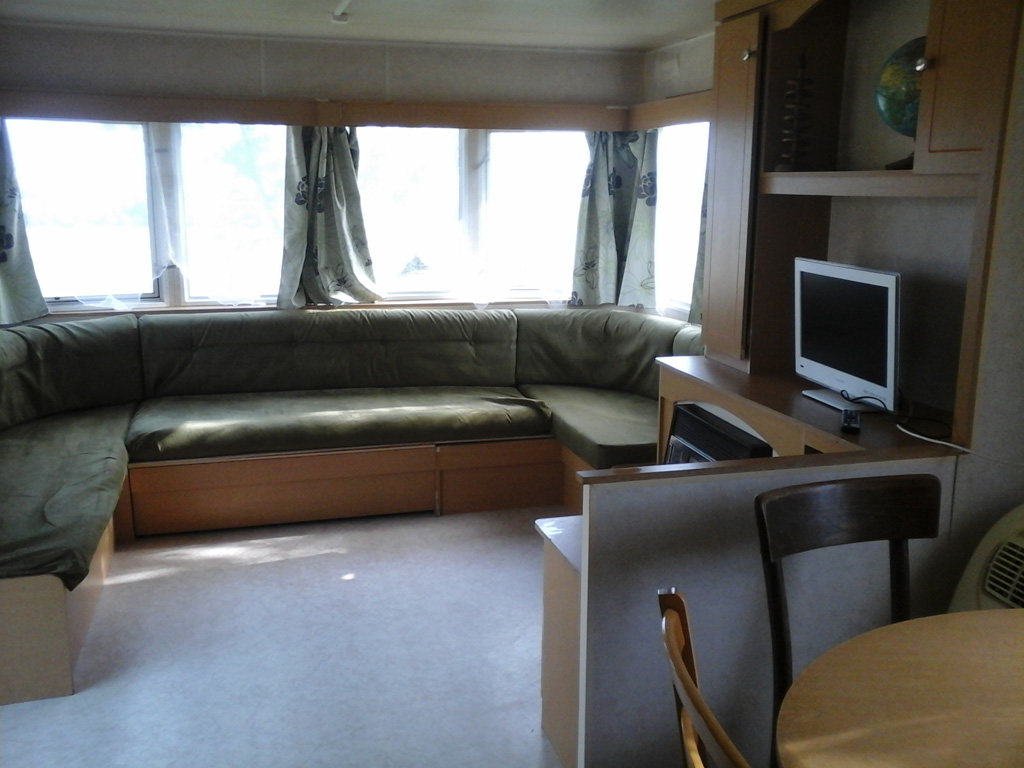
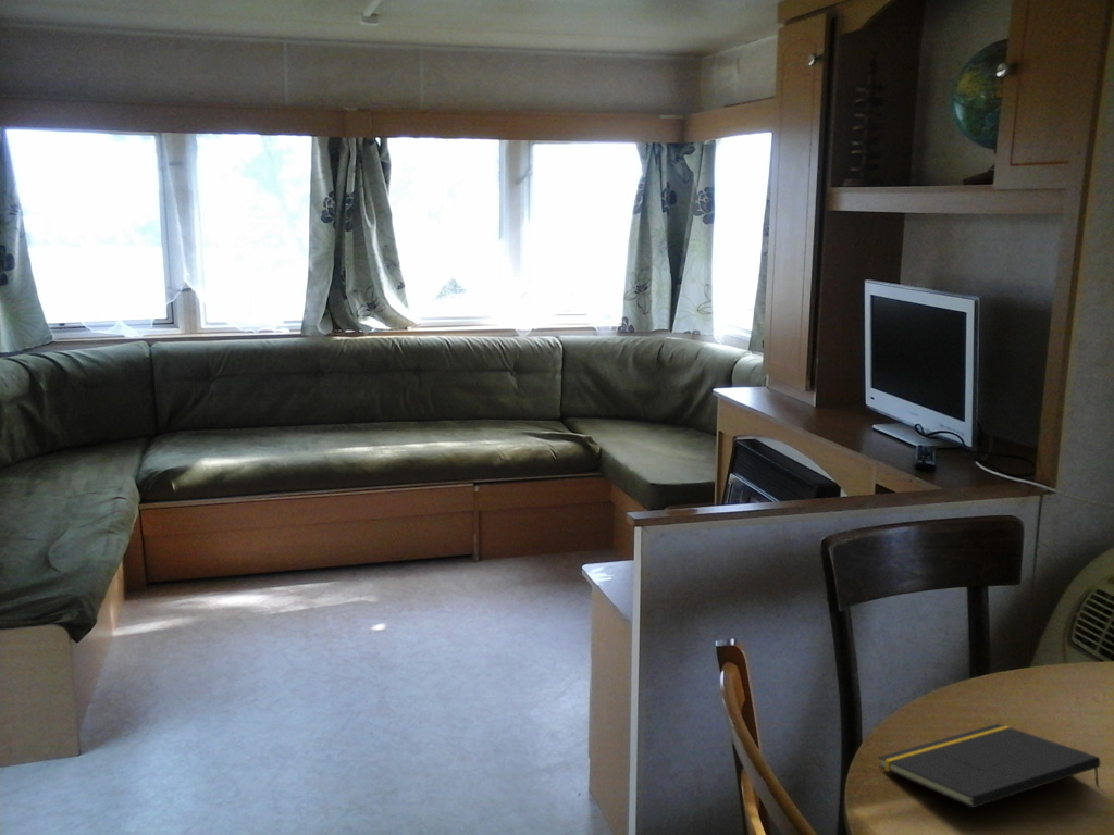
+ notepad [877,723,1101,809]
